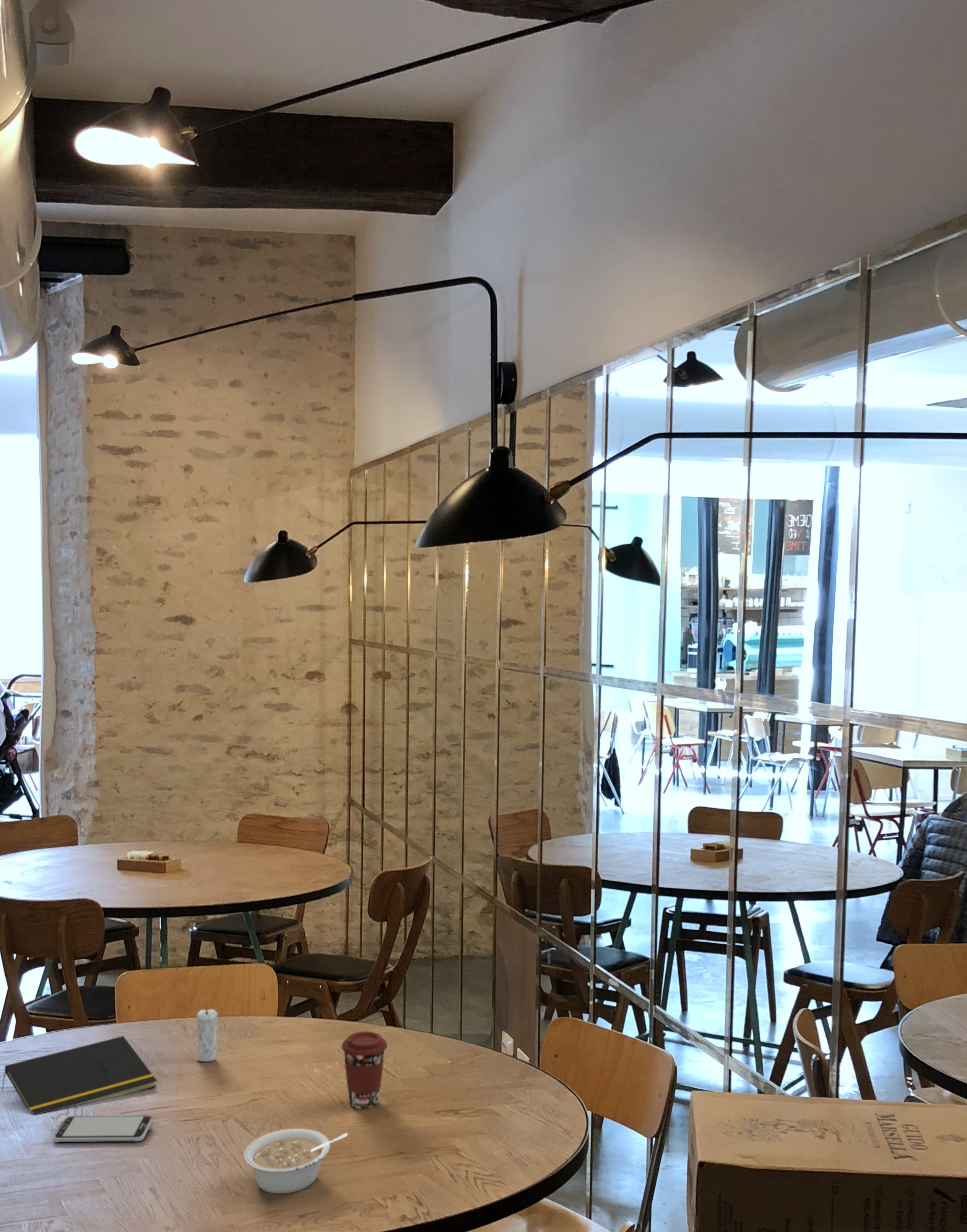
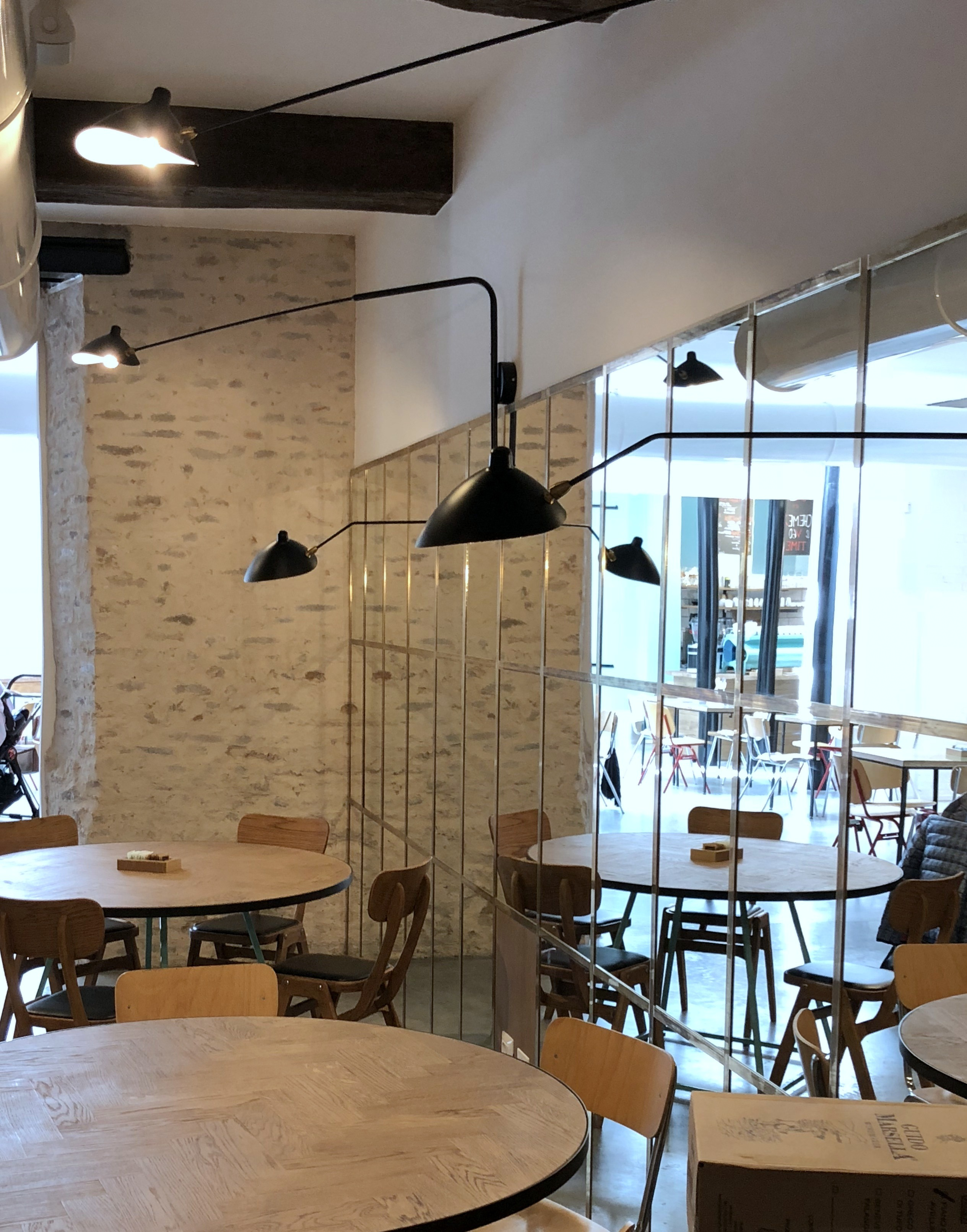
- coffee cup [341,1031,388,1109]
- notepad [1,1035,158,1115]
- candle [196,1002,218,1062]
- smartphone [53,1115,153,1143]
- legume [244,1128,348,1194]
